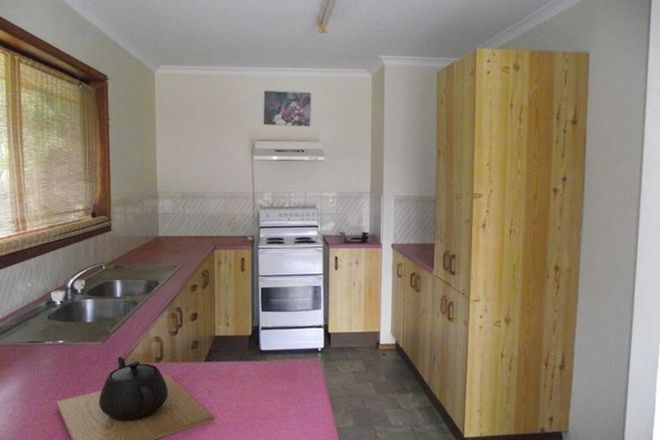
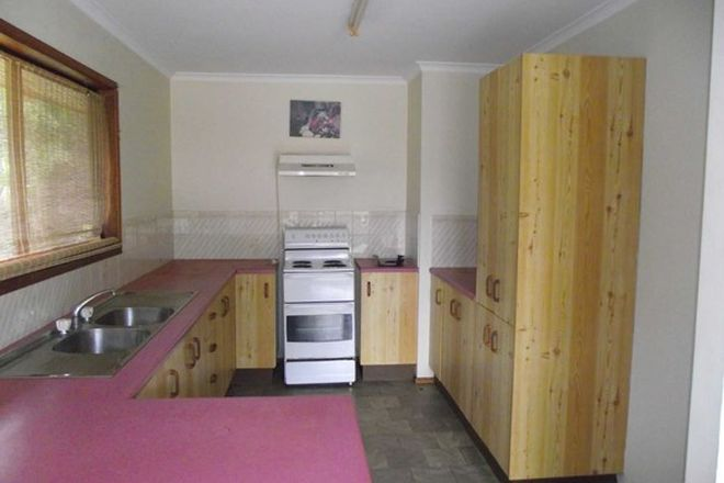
- teapot [56,356,214,440]
